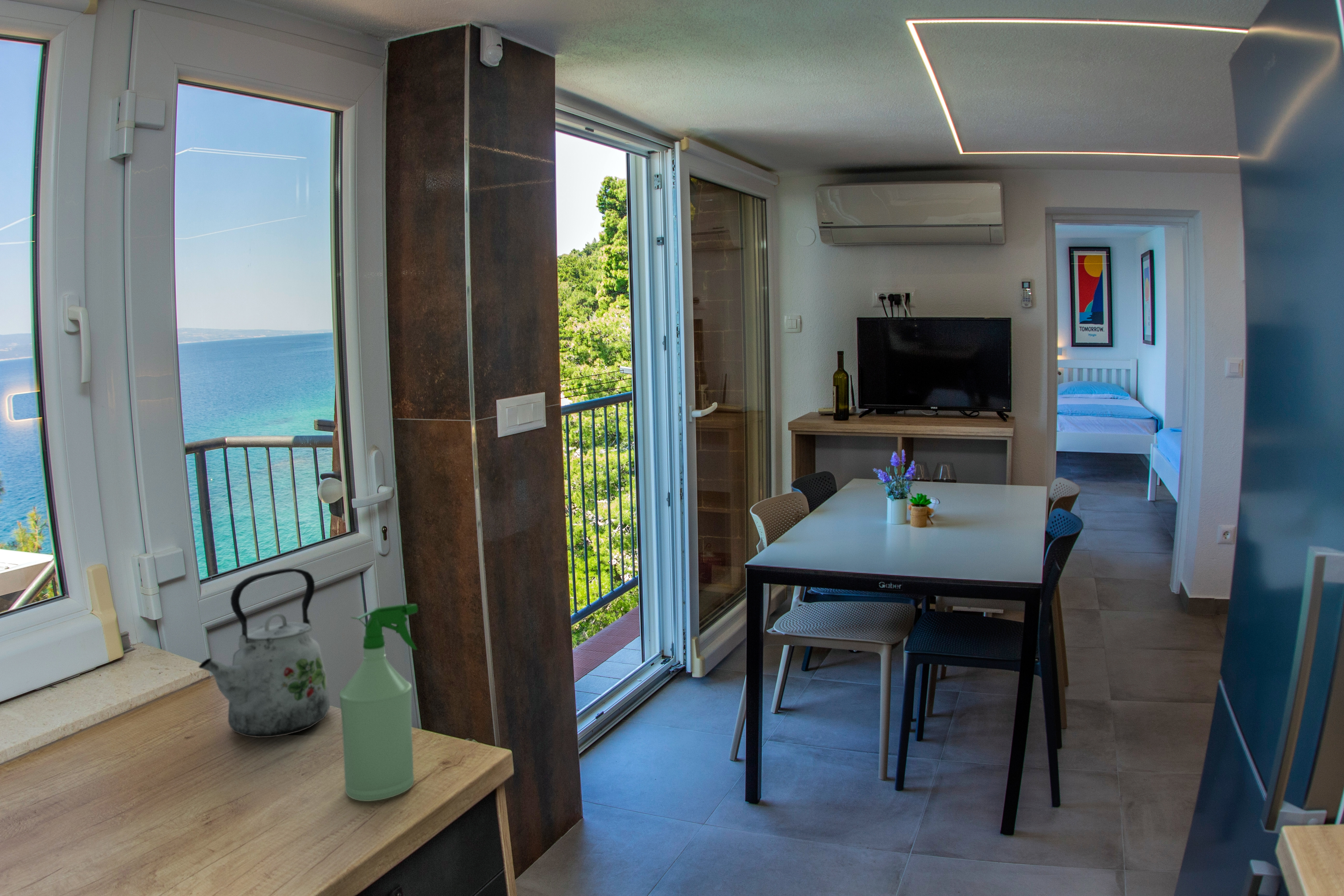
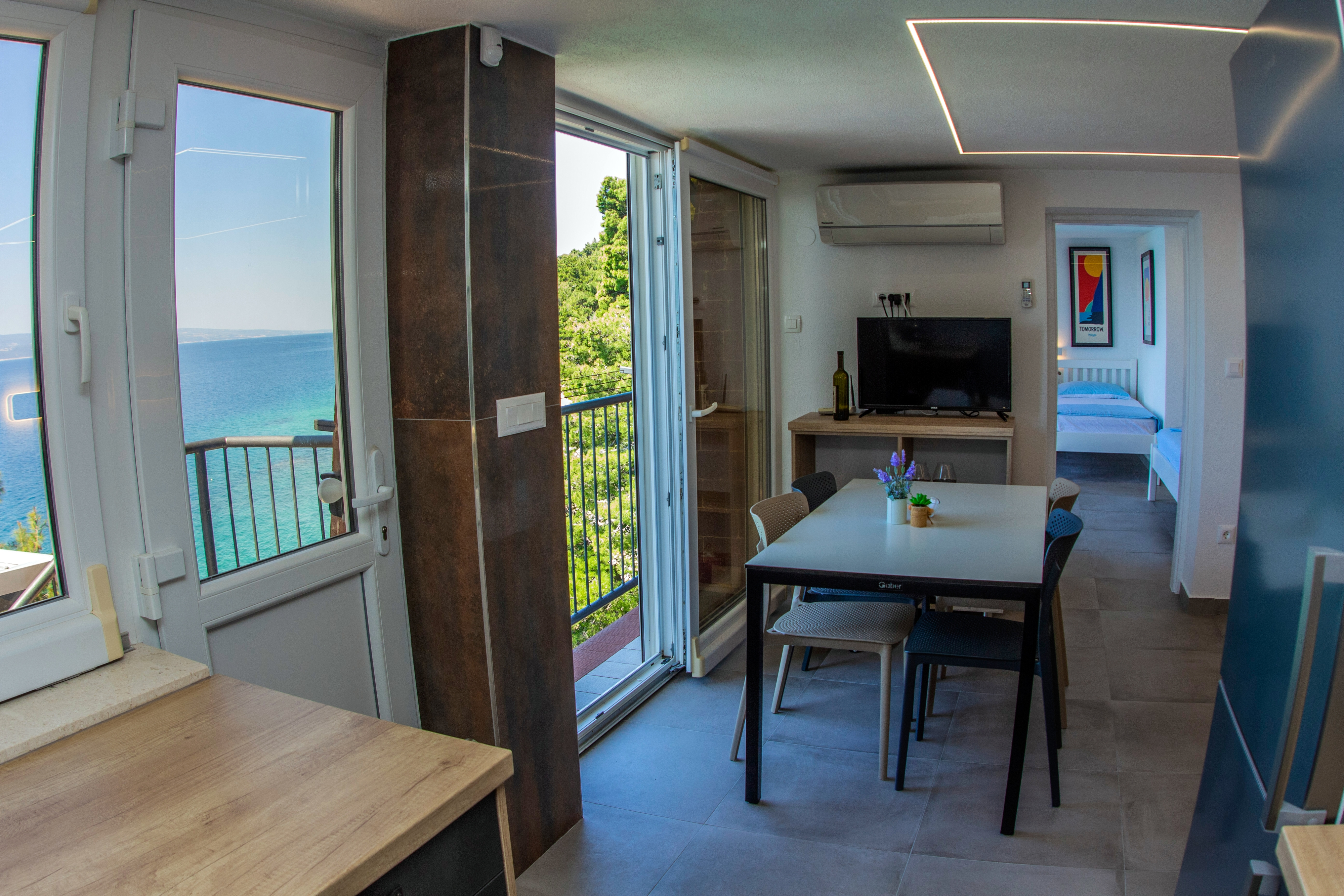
- kettle [198,568,331,738]
- spray bottle [339,604,418,802]
